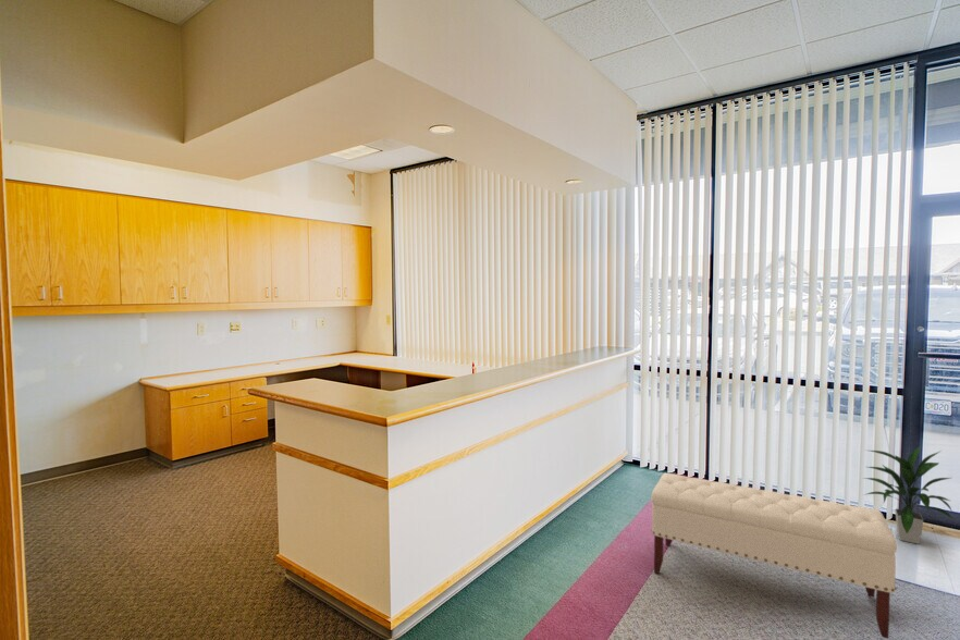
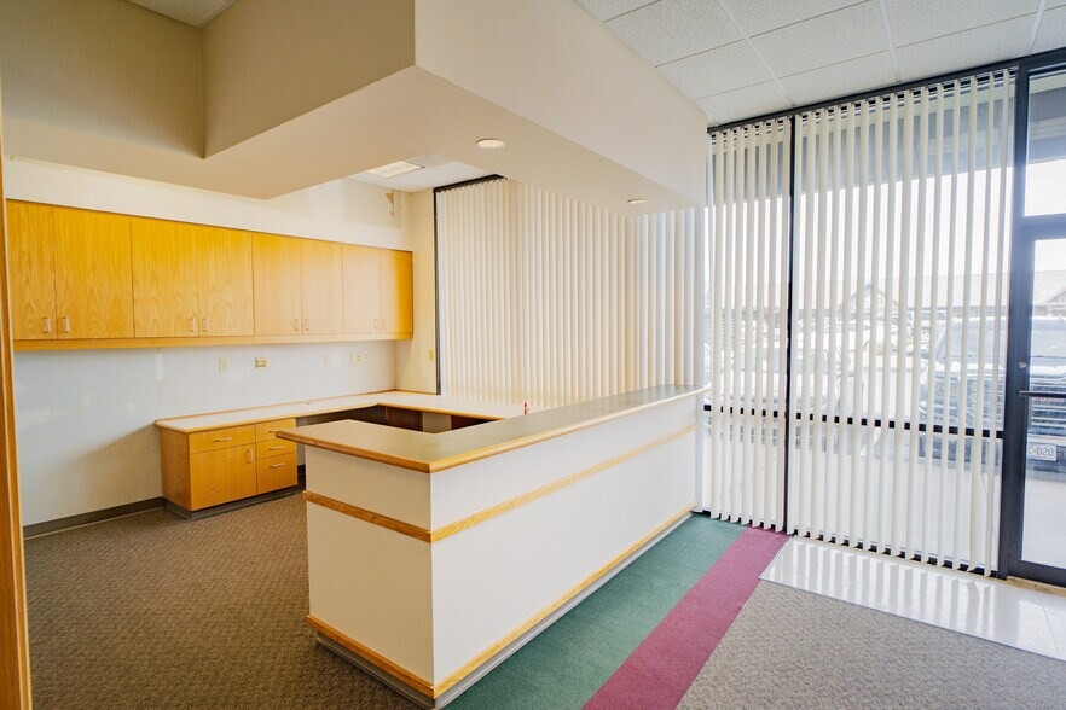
- bench [650,472,898,640]
- indoor plant [863,445,955,545]
